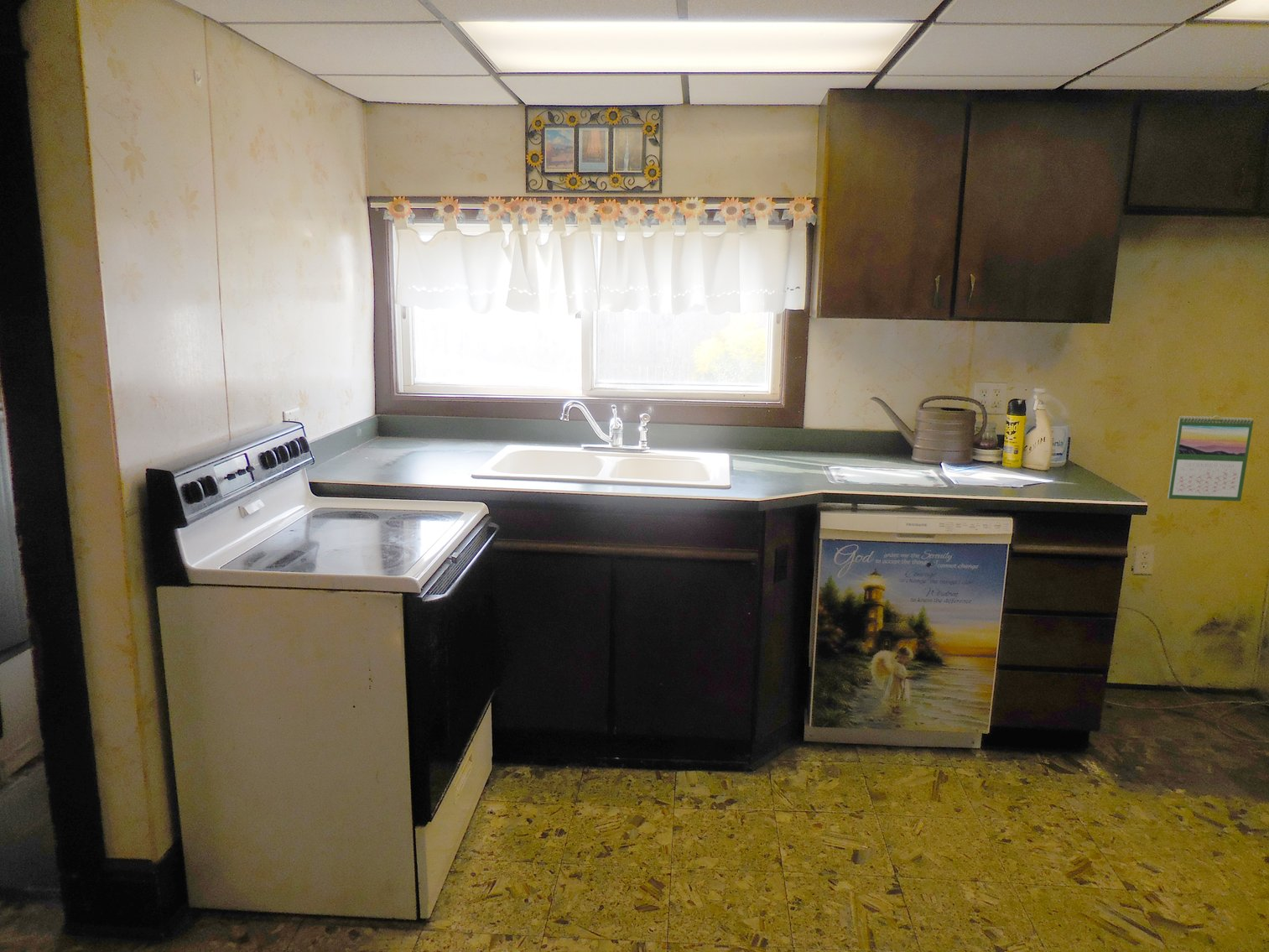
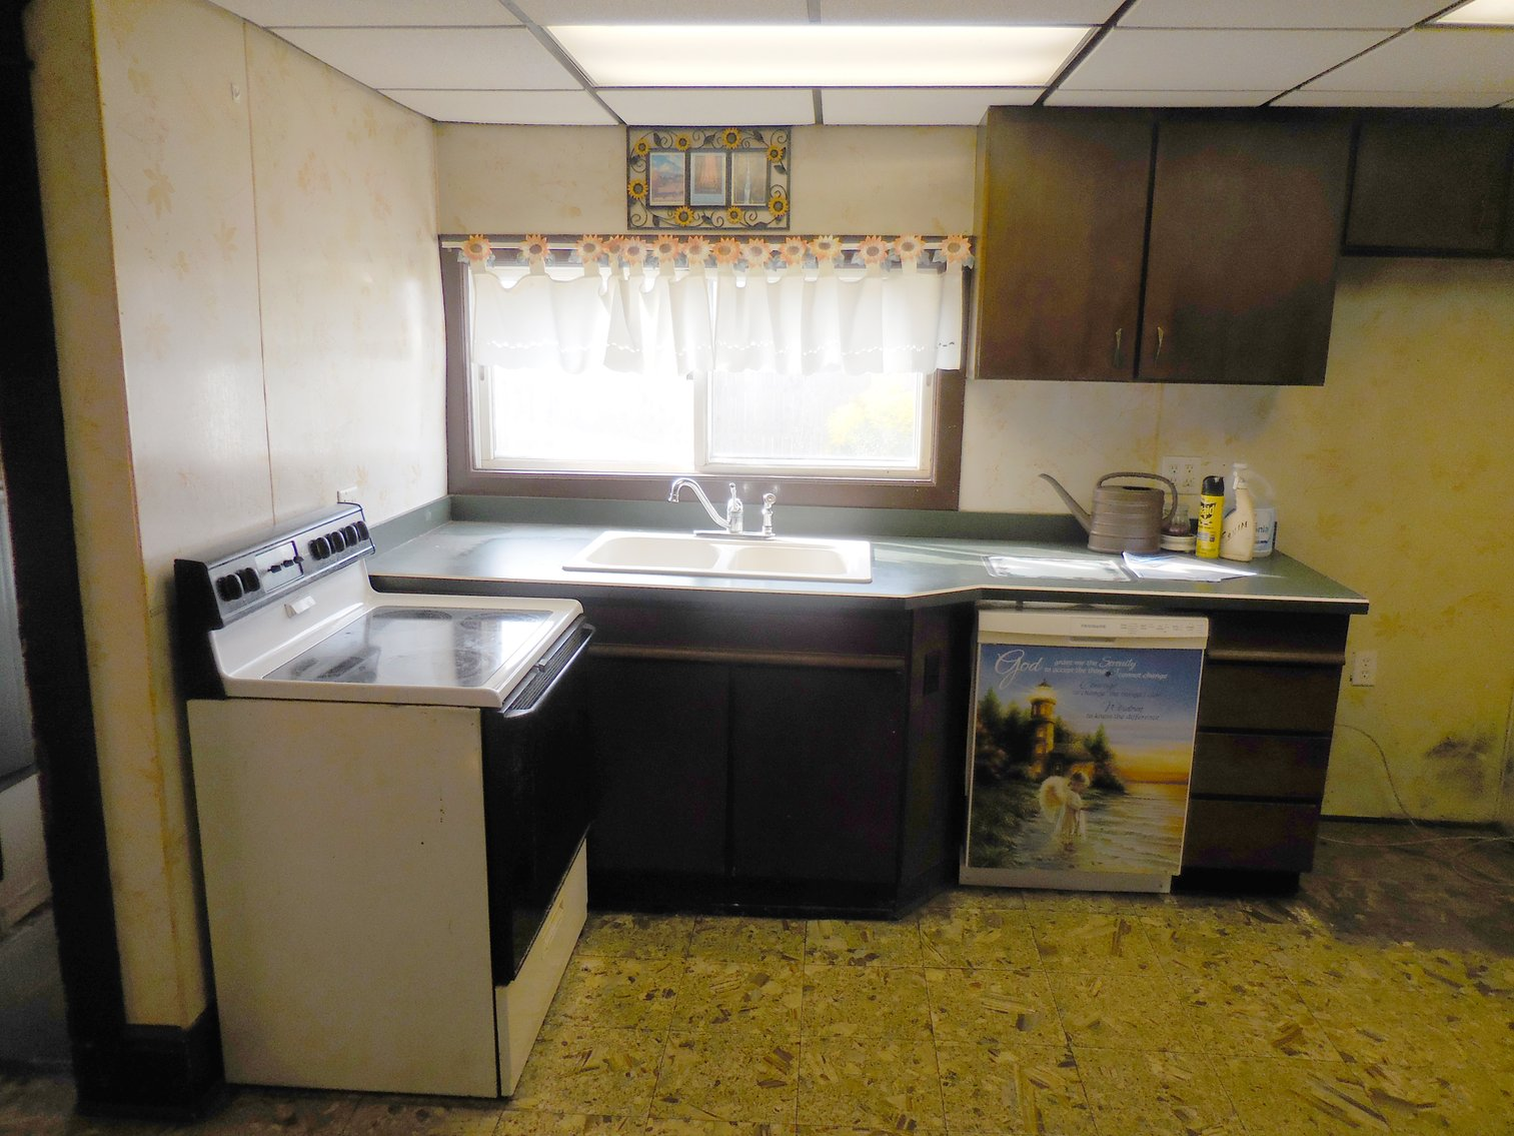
- calendar [1167,414,1254,502]
